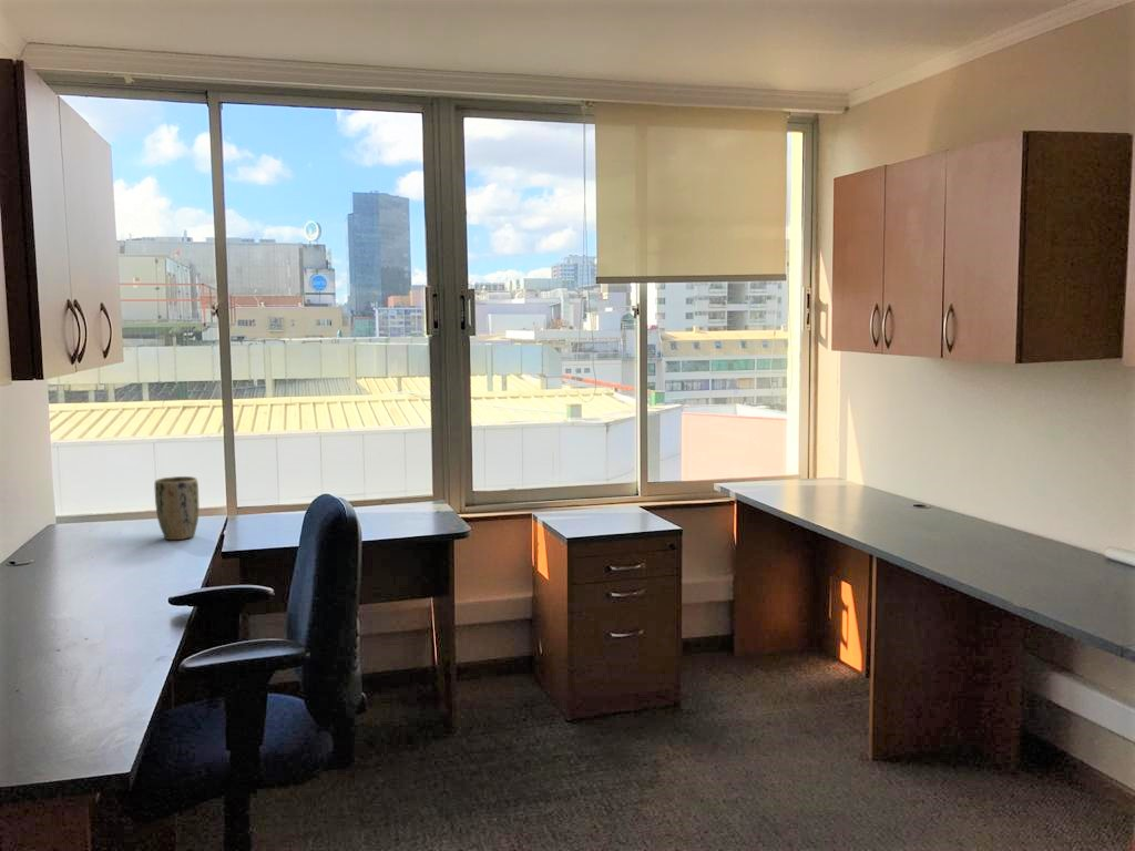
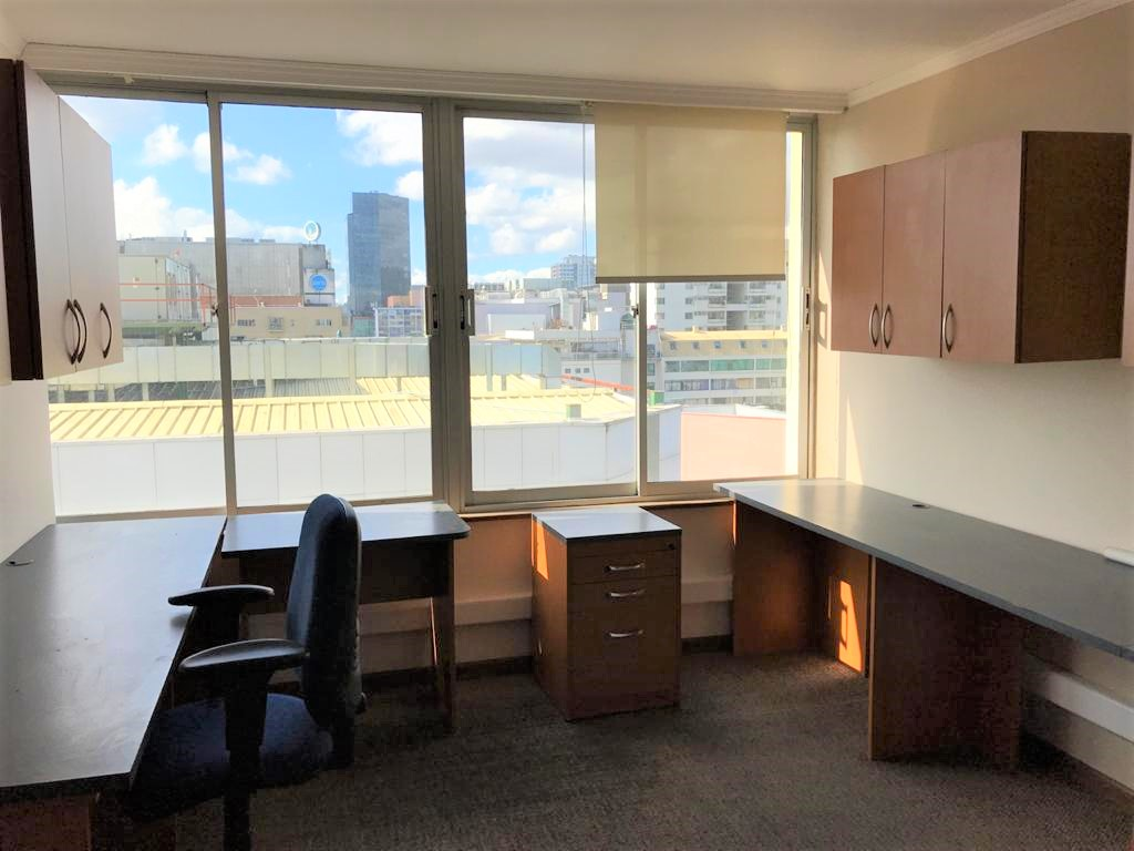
- plant pot [154,475,200,541]
